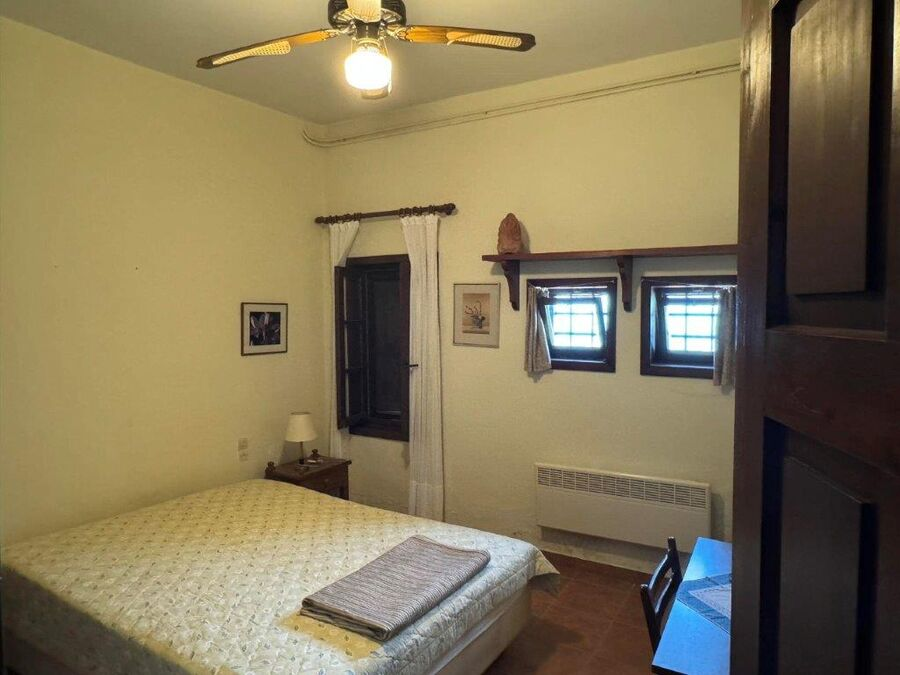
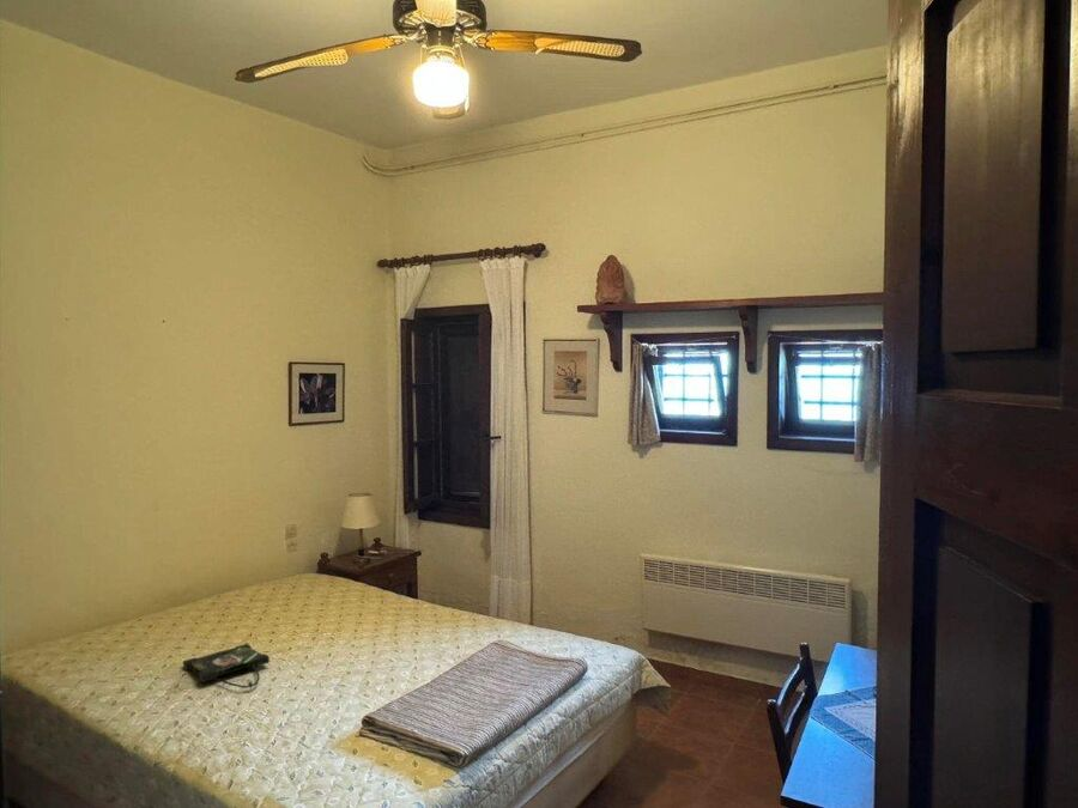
+ photo frame [182,643,271,692]
